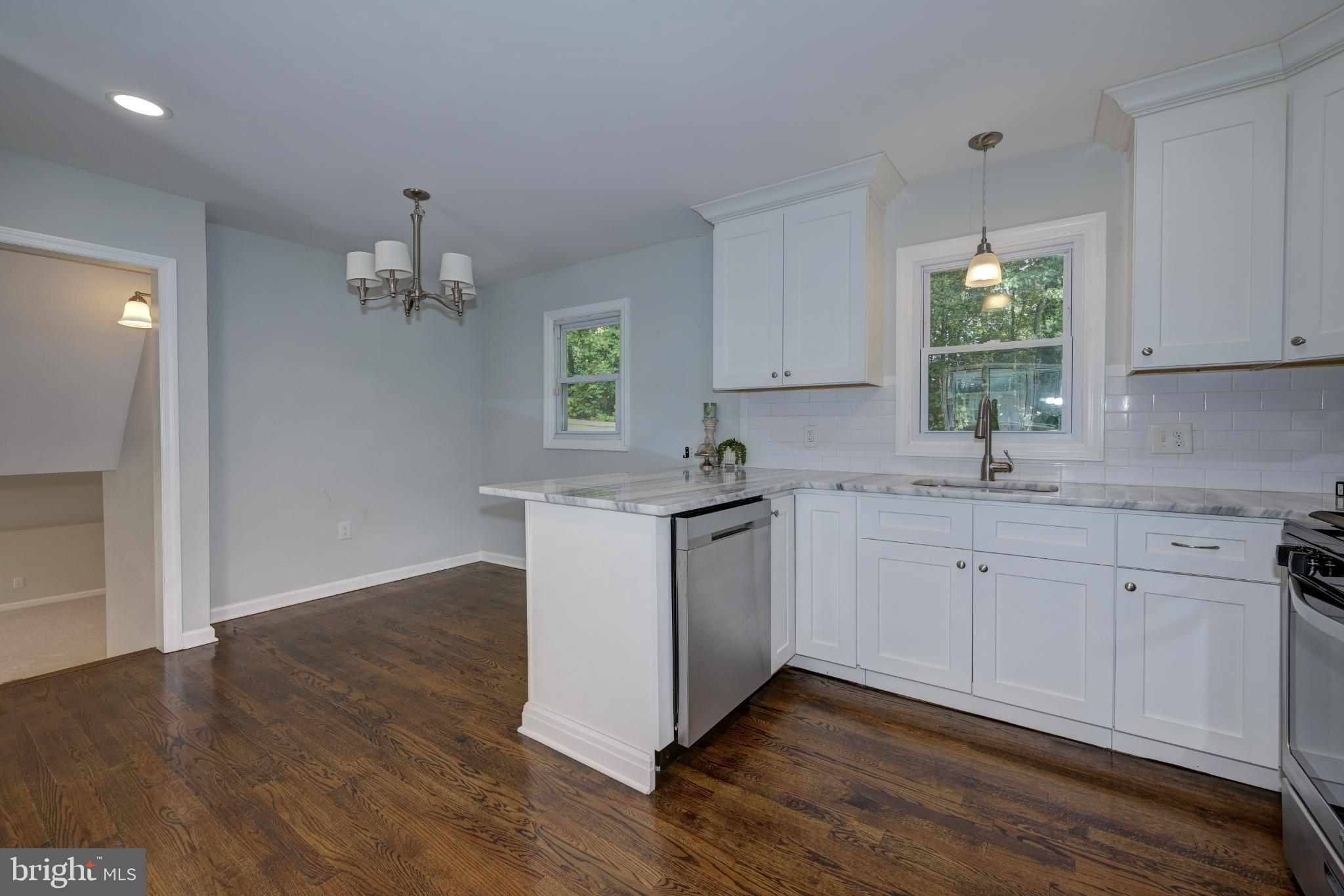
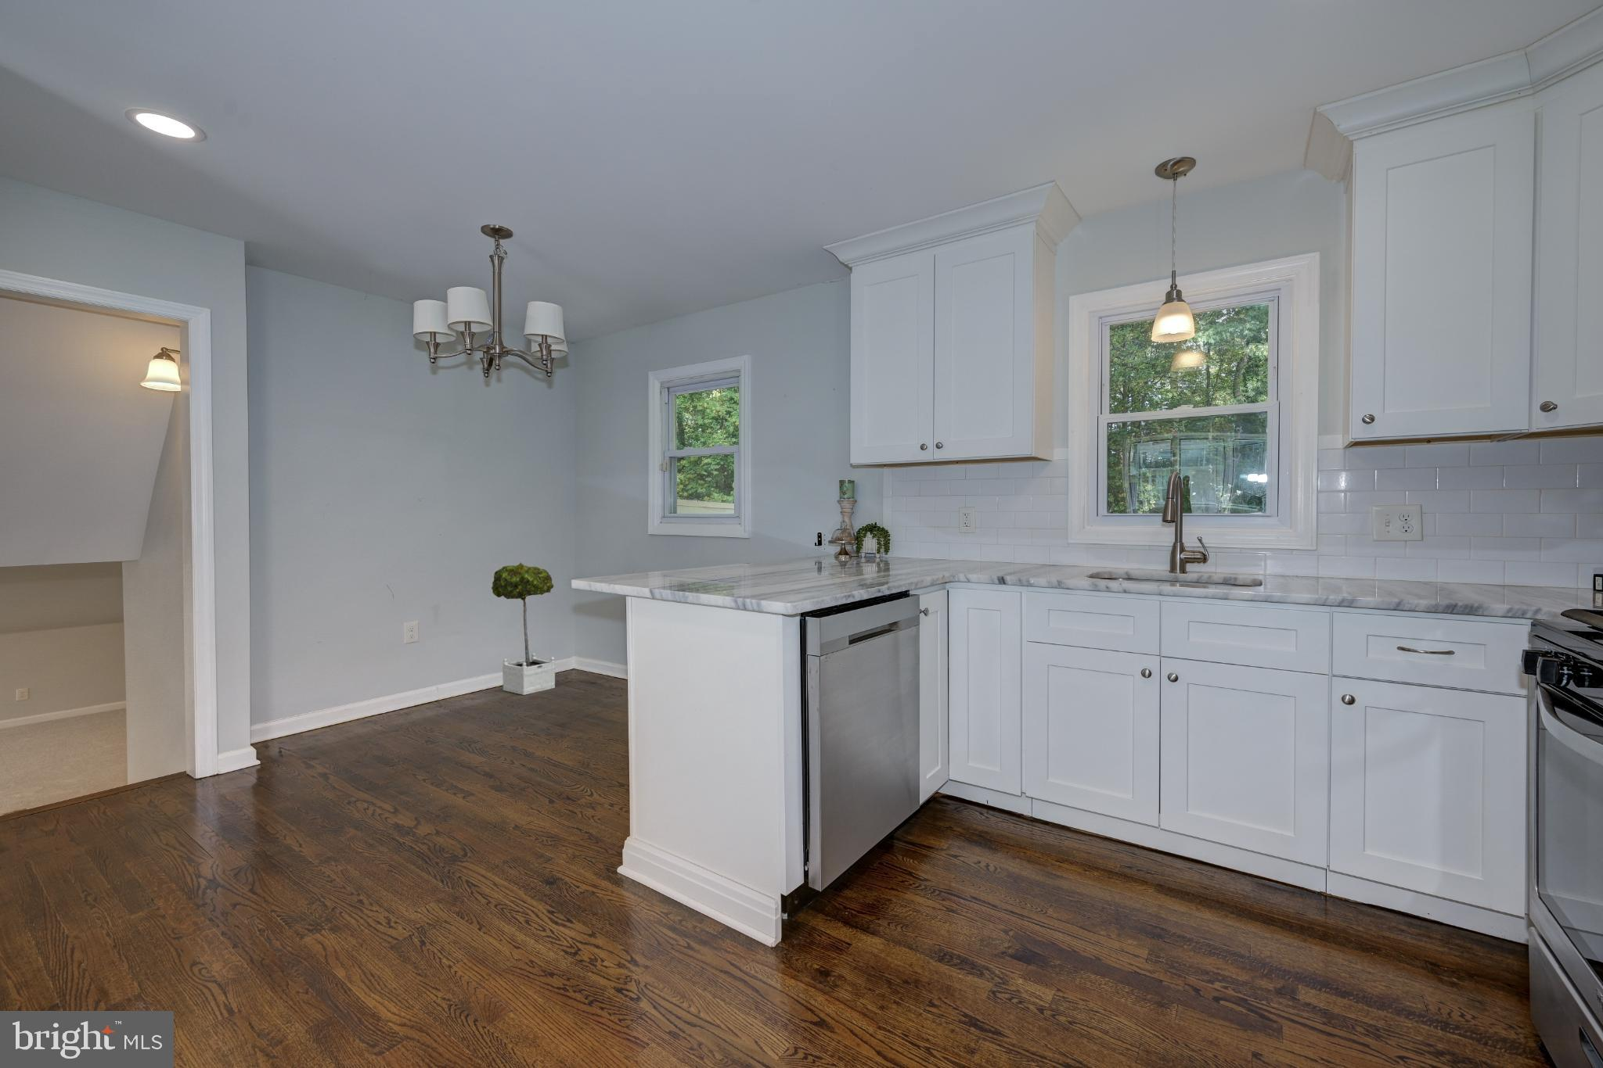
+ potted tree [490,561,556,696]
